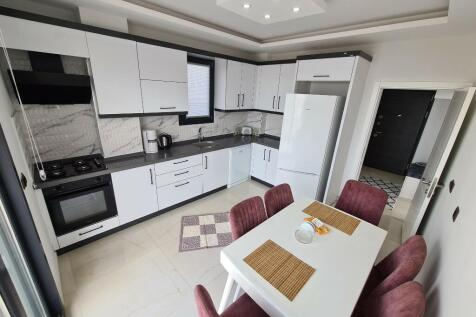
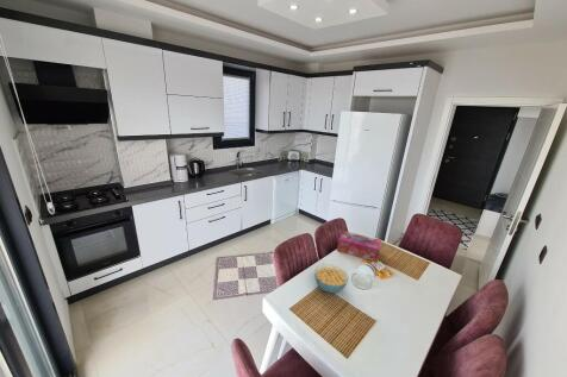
+ tissue box [336,230,382,263]
+ cereal bowl [313,264,350,294]
